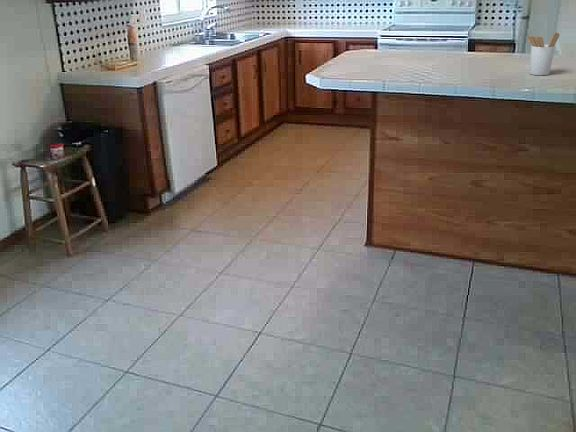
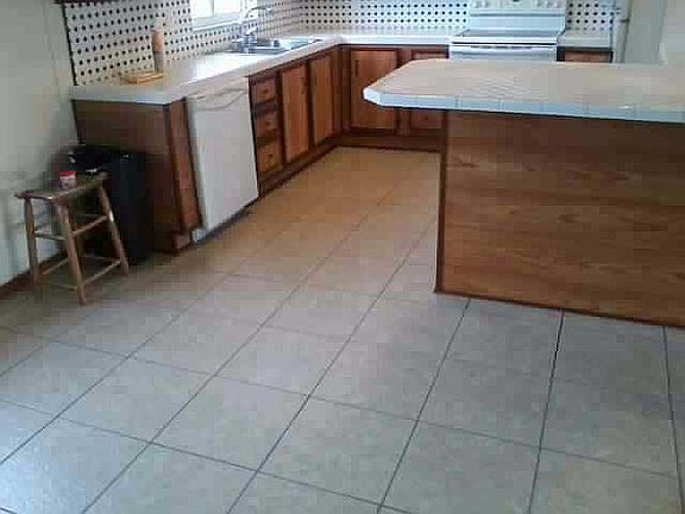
- utensil holder [527,32,561,76]
